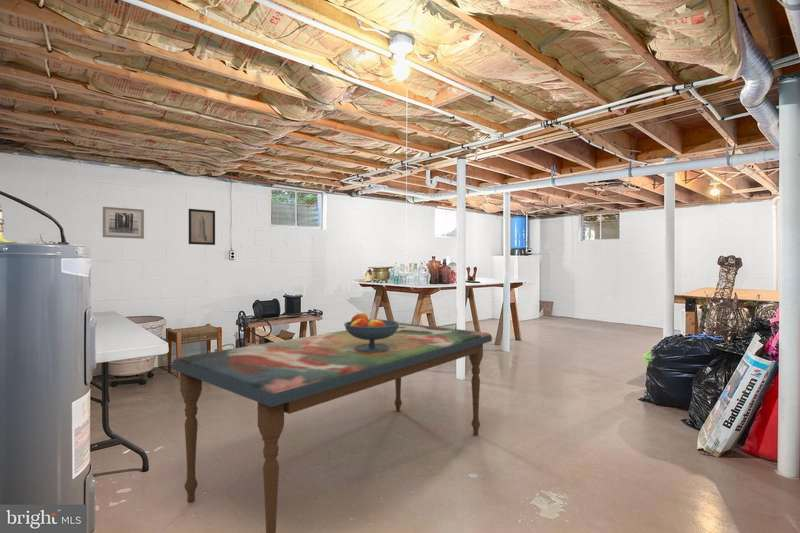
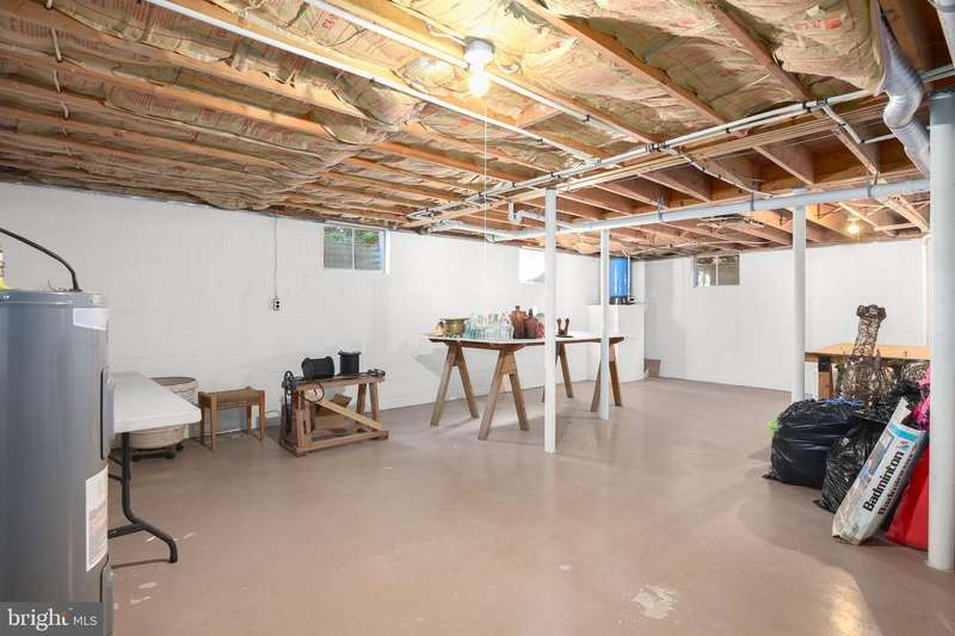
- wall art [188,208,216,246]
- dining table [172,322,493,533]
- wall art [102,206,145,240]
- fruit bowl [343,312,400,352]
